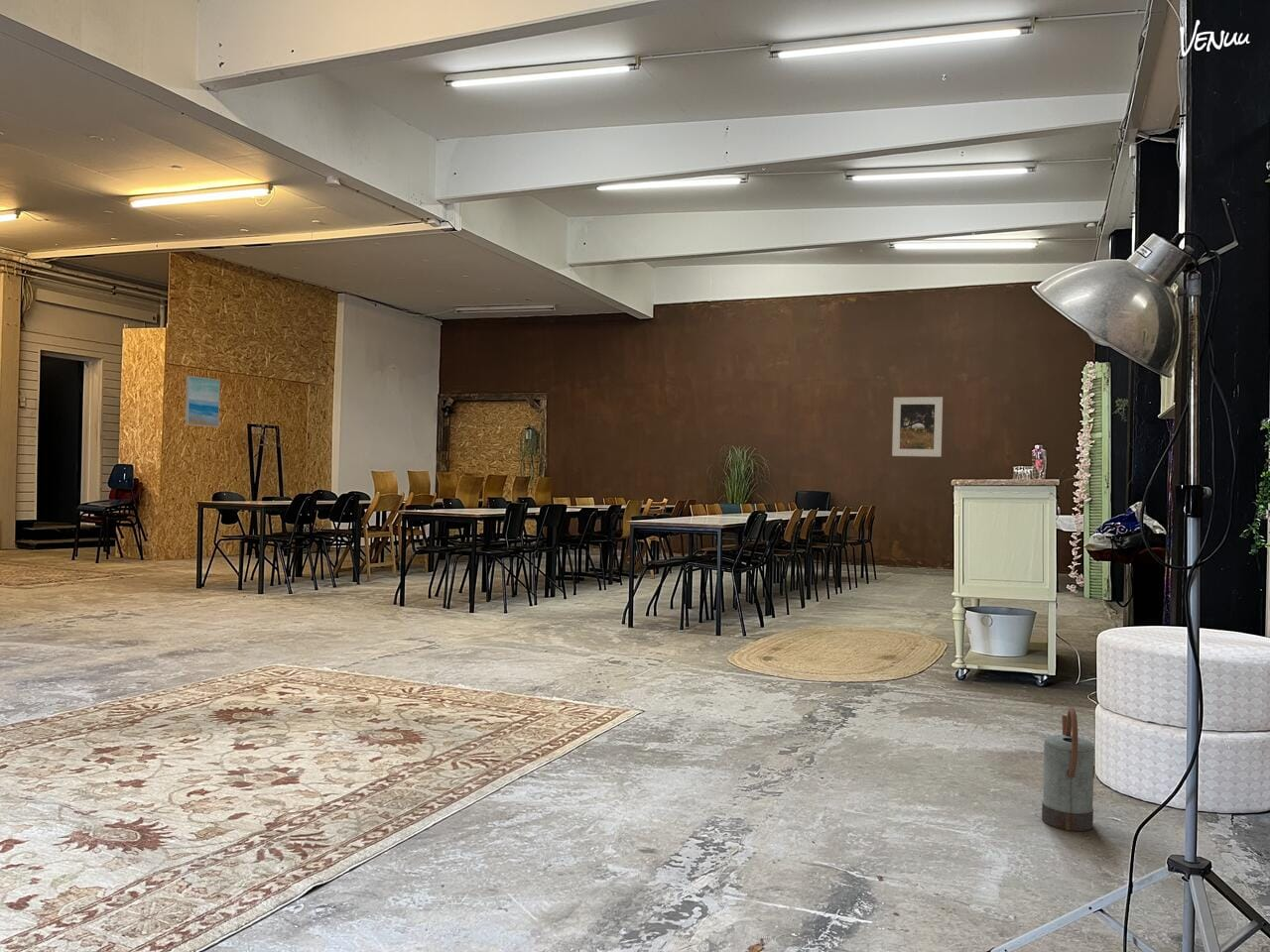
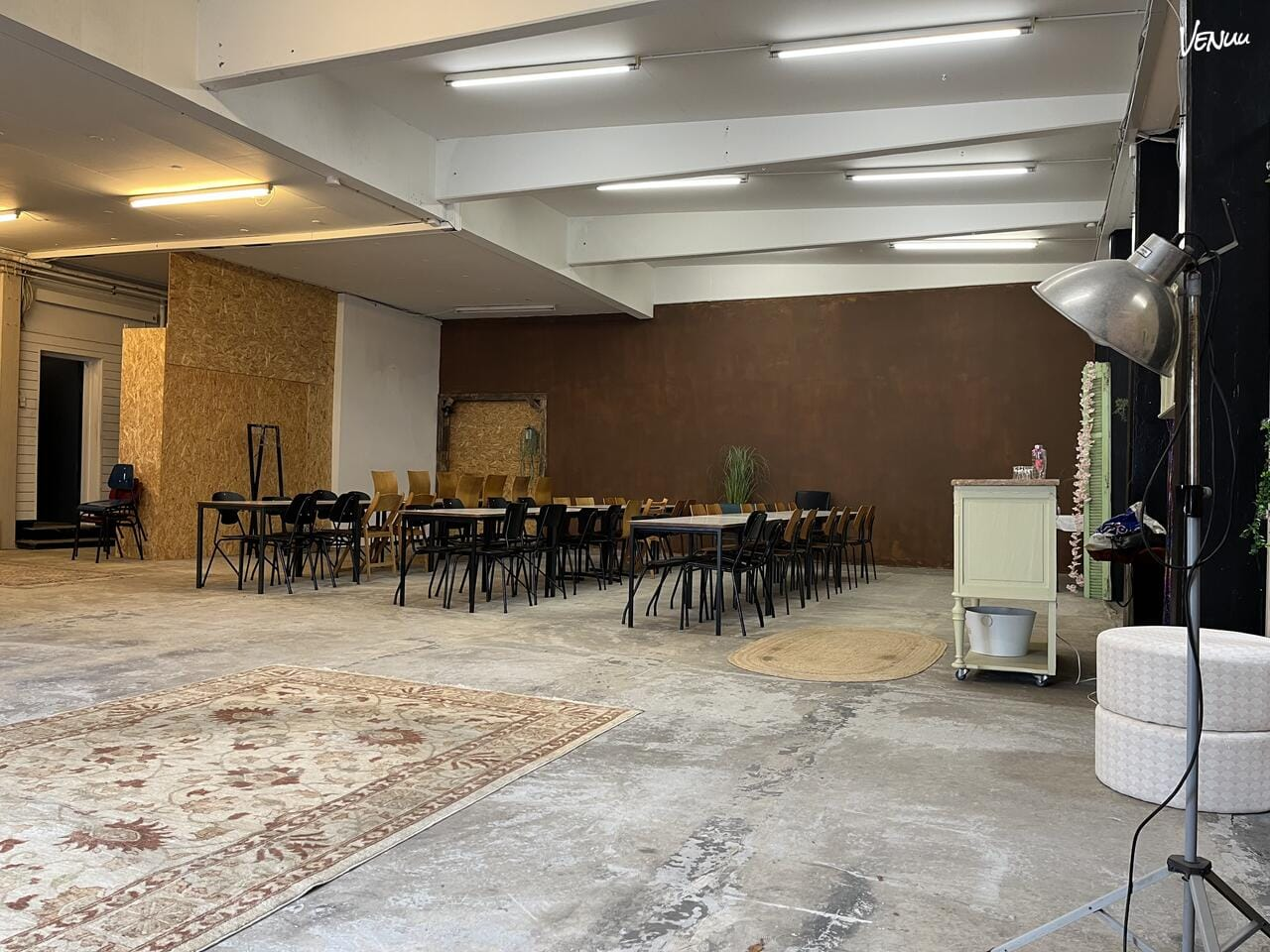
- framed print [891,396,944,457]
- wall art [185,375,221,428]
- watering can [1041,706,1096,832]
